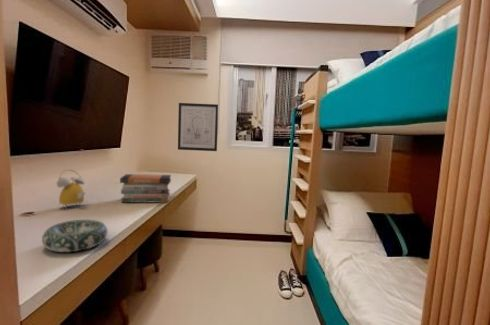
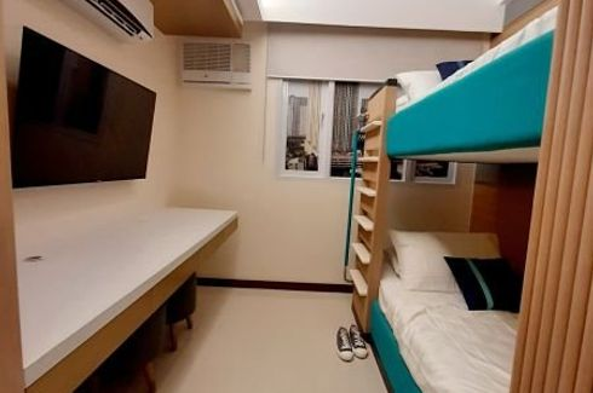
- alarm clock [56,168,86,210]
- decorative bowl [41,219,109,253]
- book stack [119,173,172,204]
- wall art [177,102,219,152]
